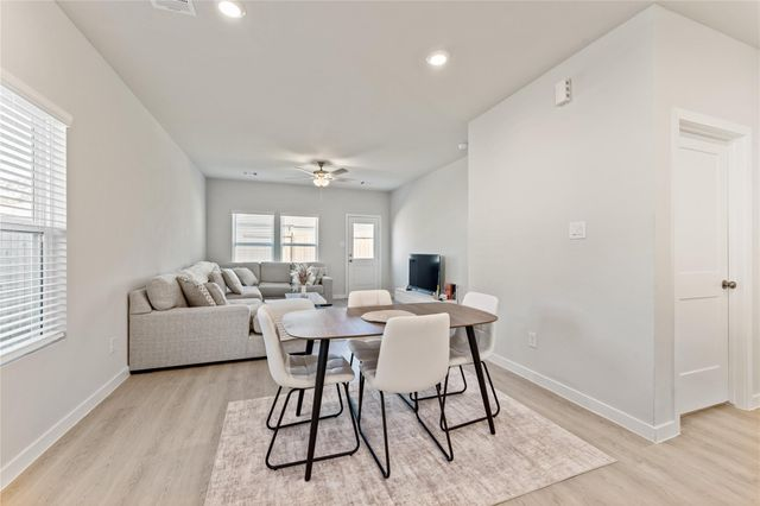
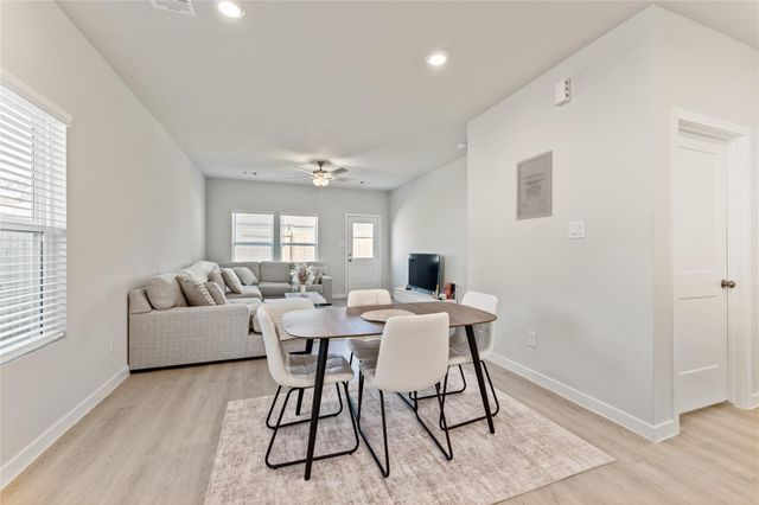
+ wall art [515,149,554,222]
